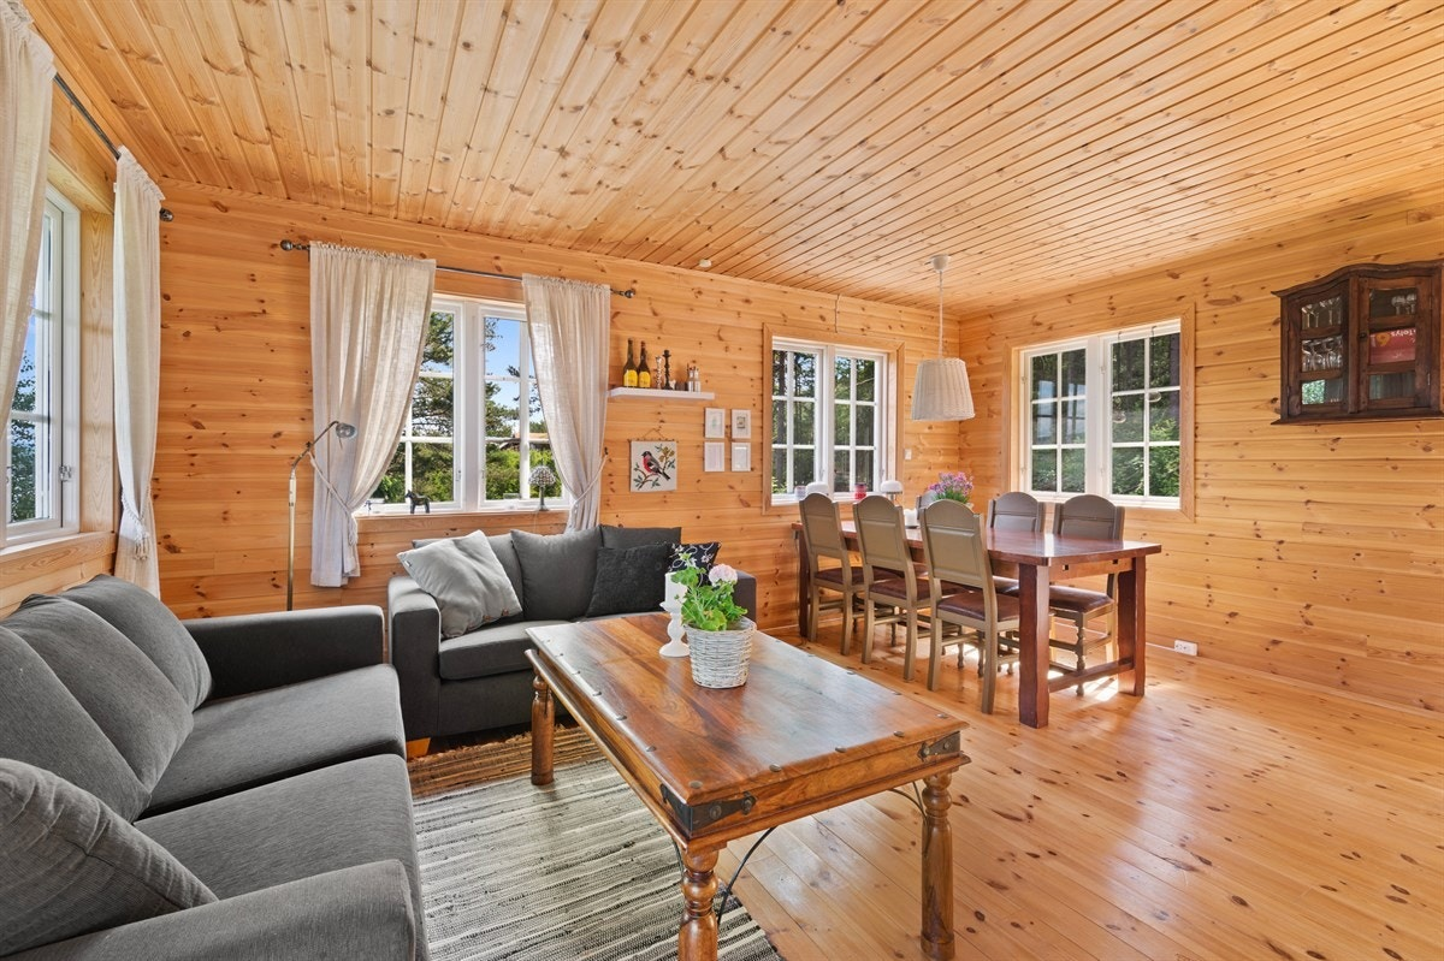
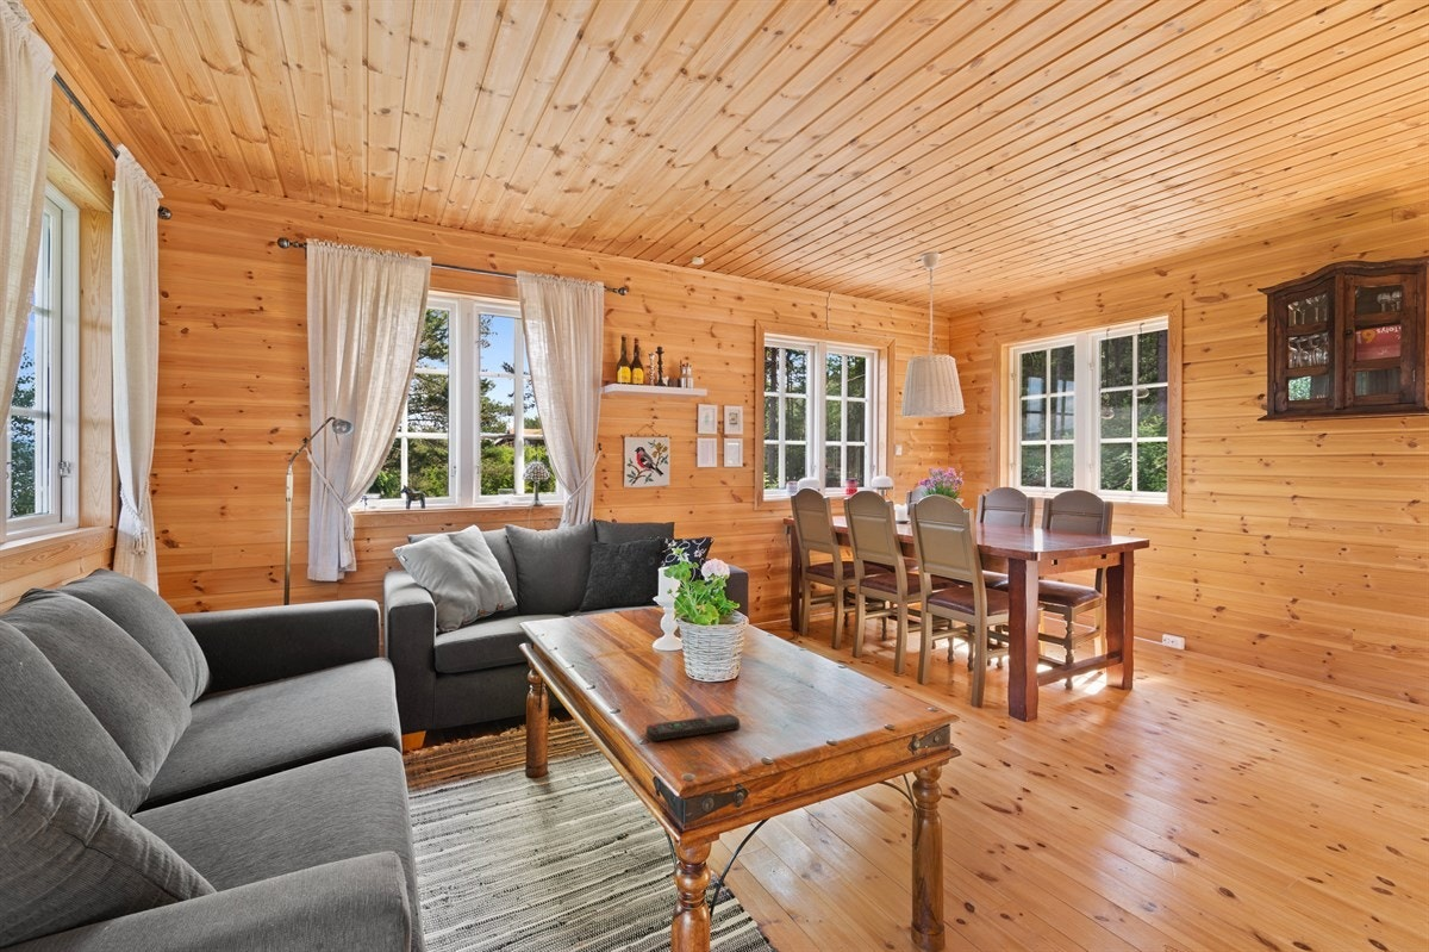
+ remote control [645,713,741,742]
